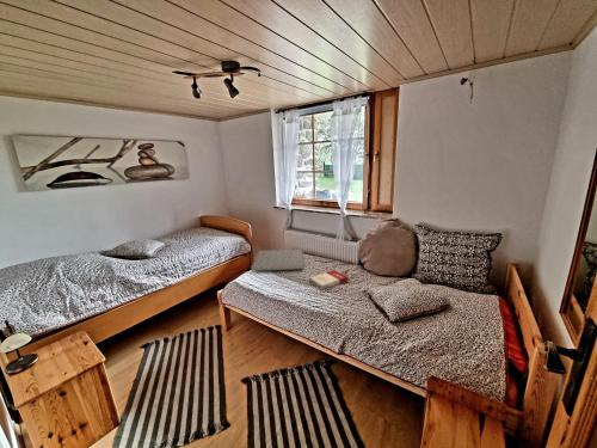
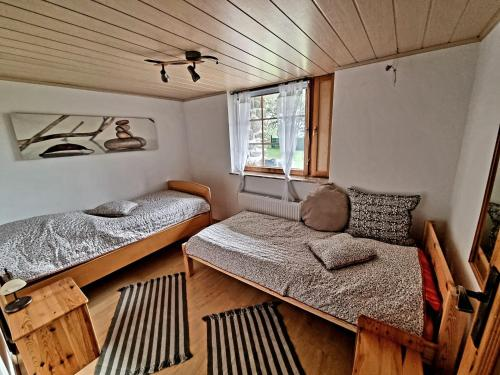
- cushion [250,248,304,272]
- book [308,269,350,290]
